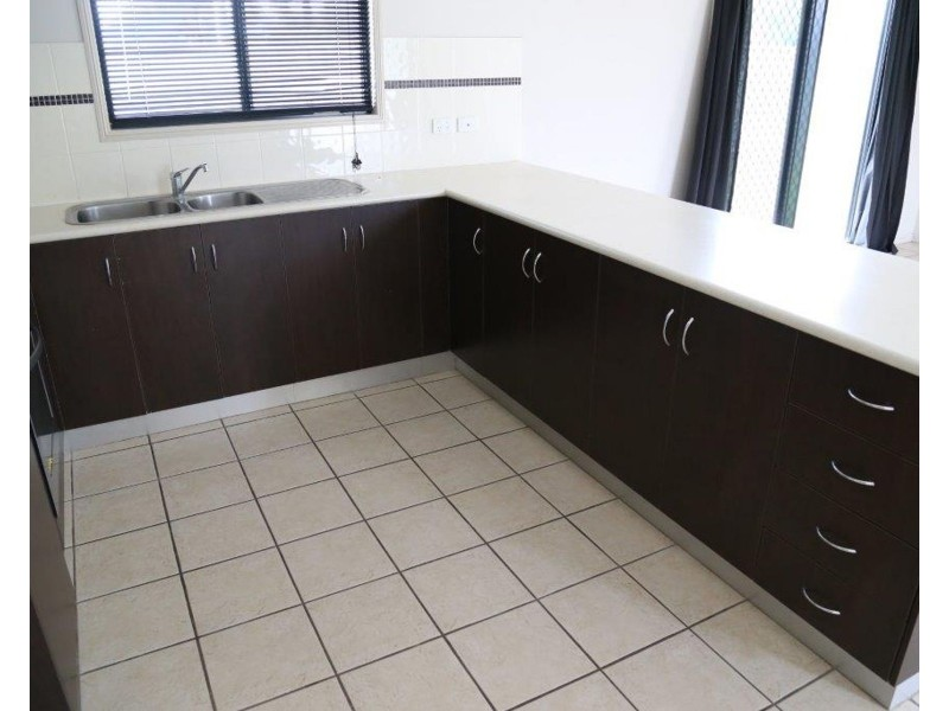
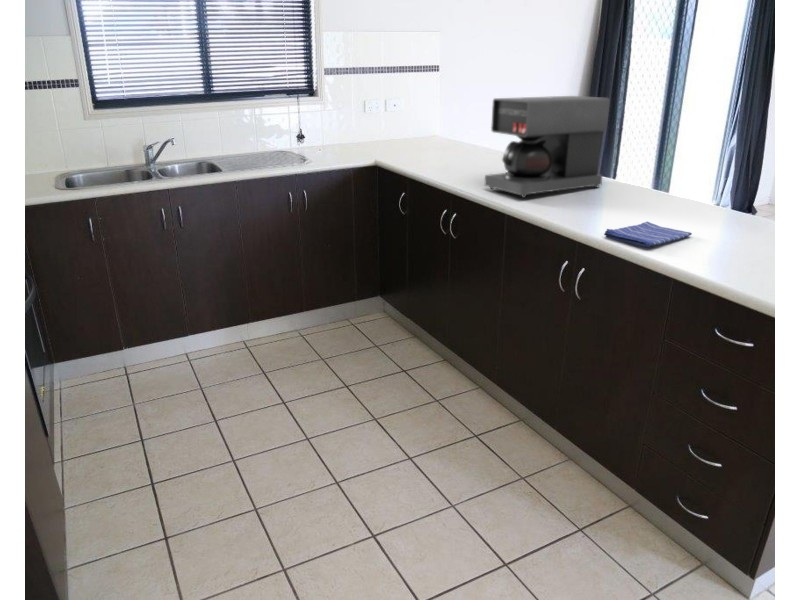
+ coffee maker [484,95,611,199]
+ dish towel [603,221,693,248]
